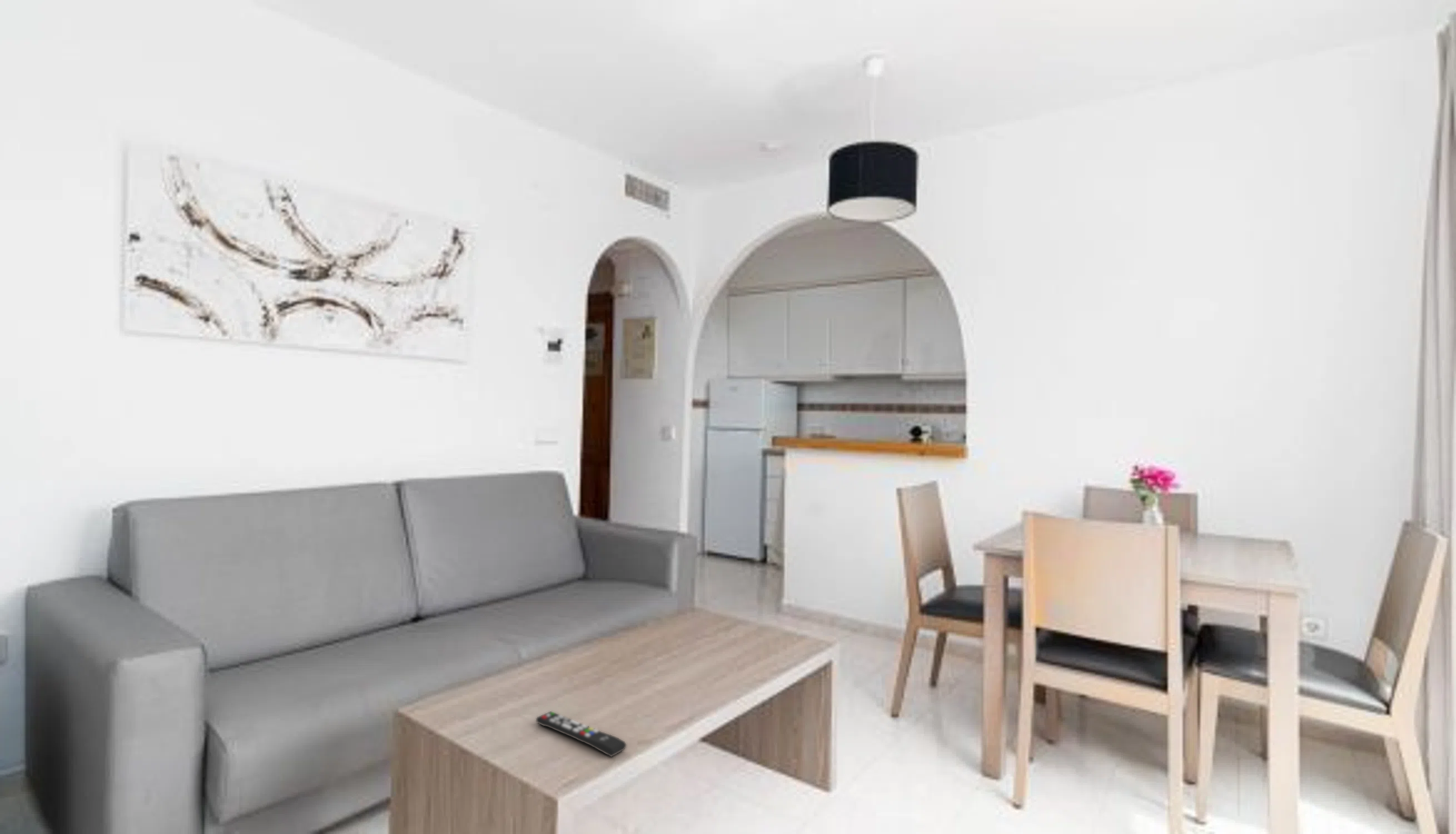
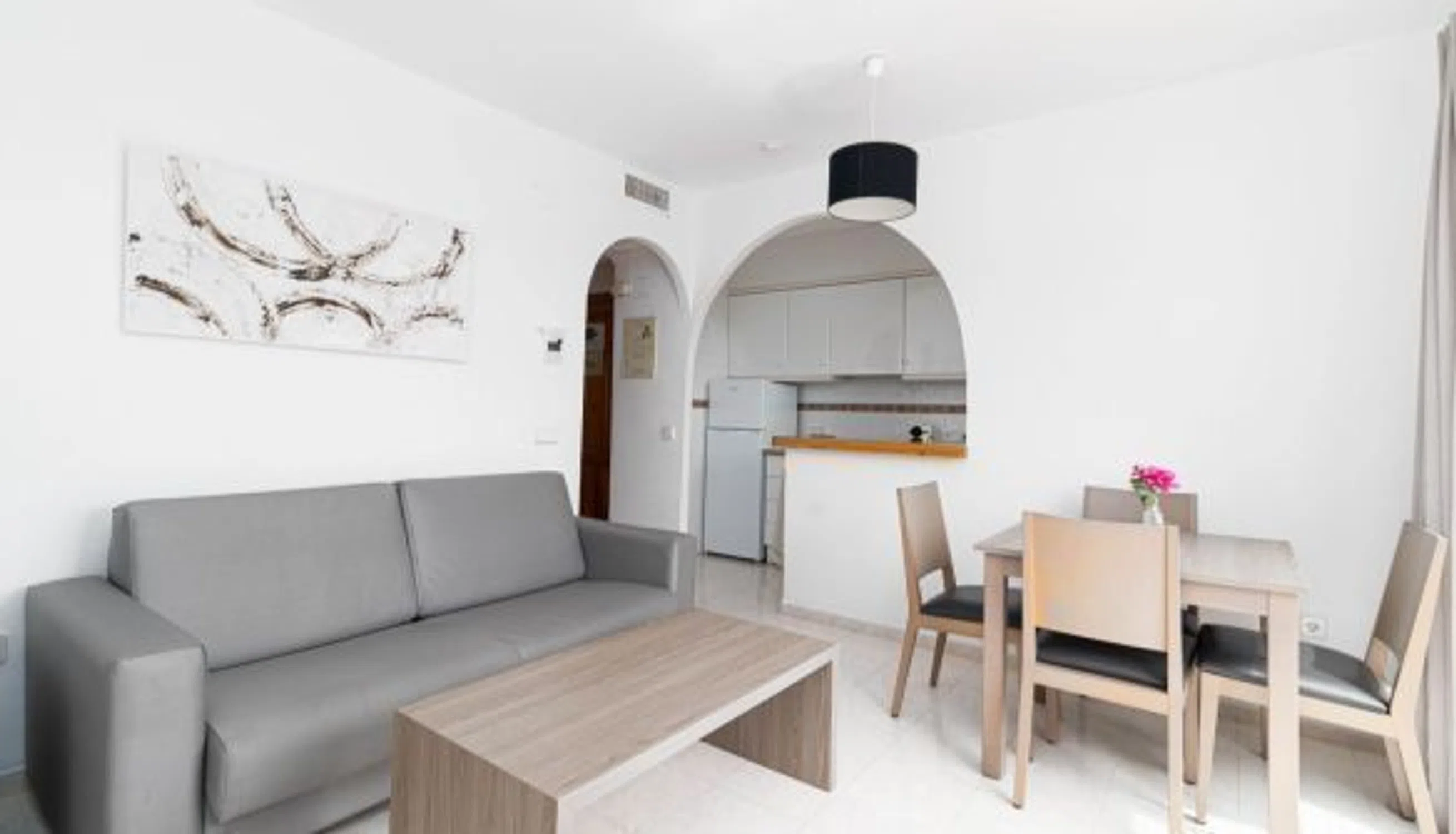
- remote control [535,711,627,758]
